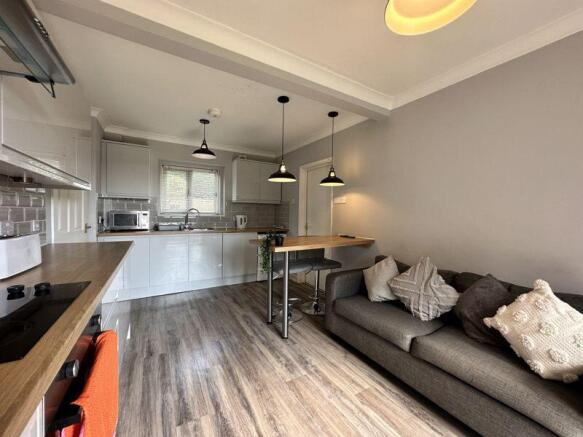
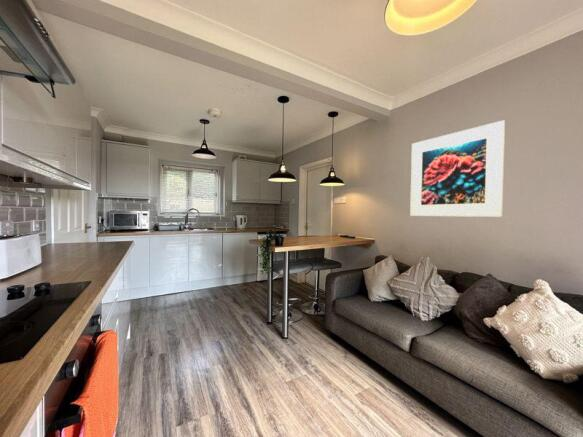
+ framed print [409,119,506,218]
